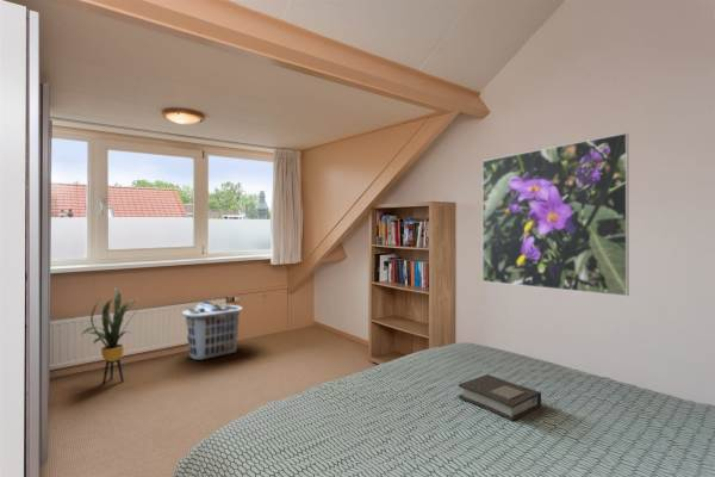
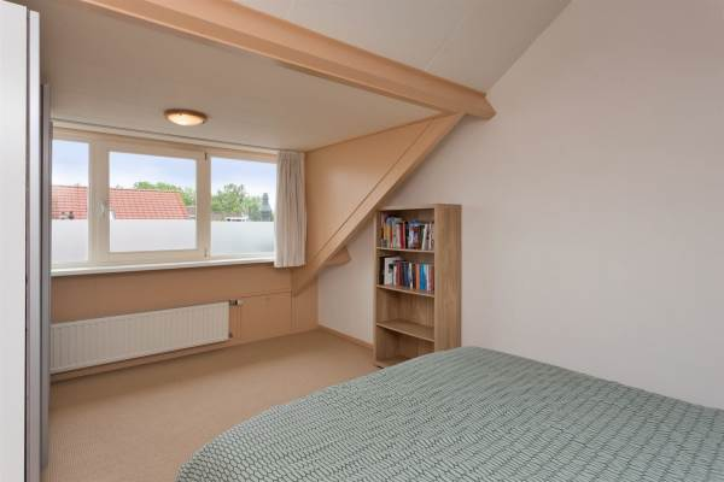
- house plant [80,286,153,386]
- clothes hamper [181,299,244,361]
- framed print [481,132,630,297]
- book [458,373,542,422]
